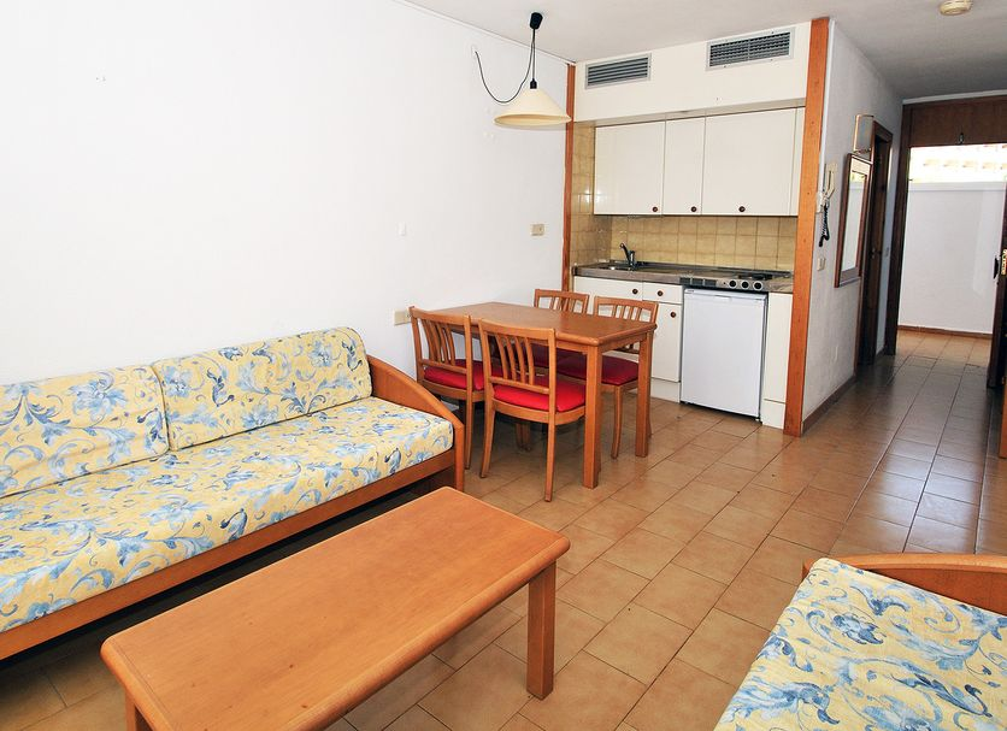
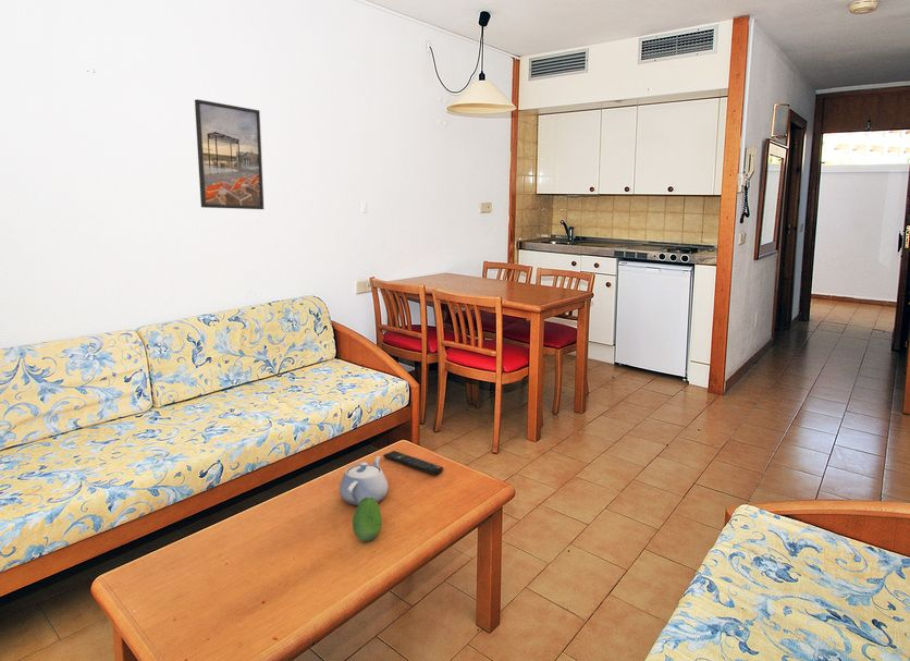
+ teapot [339,455,390,506]
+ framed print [194,98,265,210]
+ fruit [352,498,383,542]
+ remote control [382,450,444,476]
